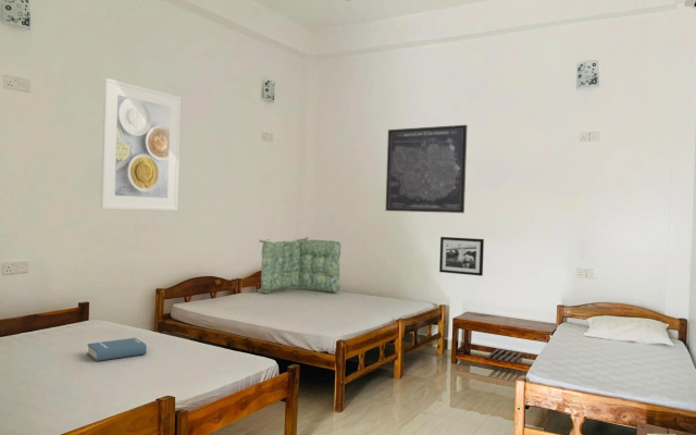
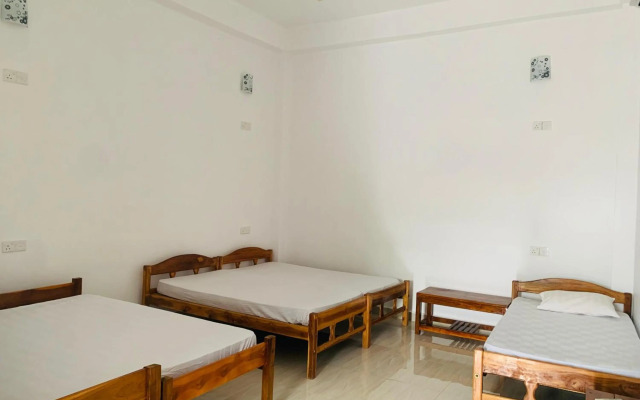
- picture frame [438,236,485,277]
- wall art [385,124,469,214]
- hardback book [86,337,148,362]
- seat cushion [256,236,341,295]
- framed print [100,77,182,212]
